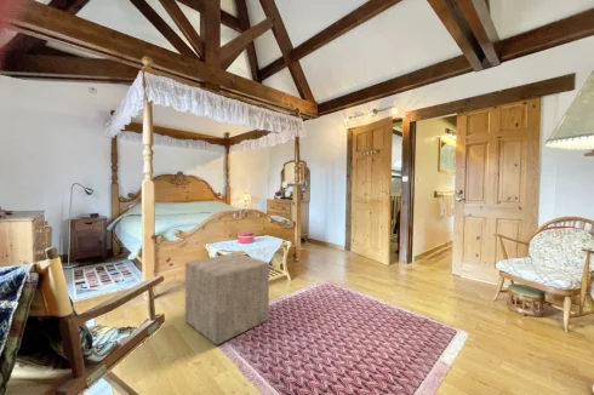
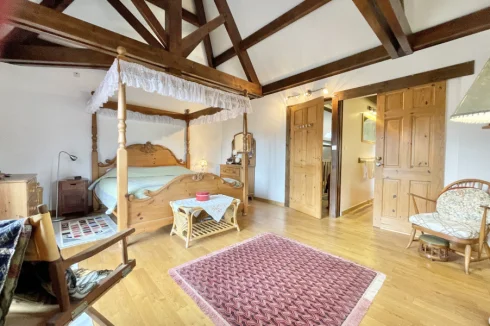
- stool [184,252,270,347]
